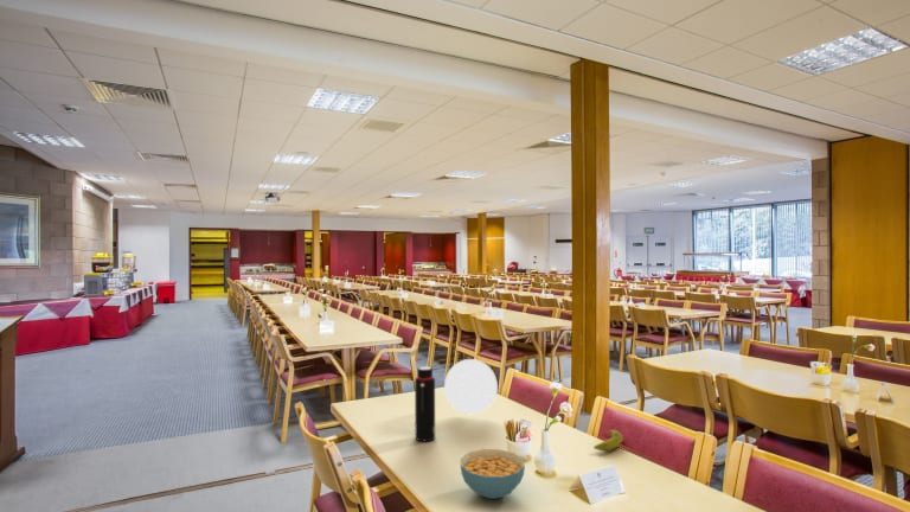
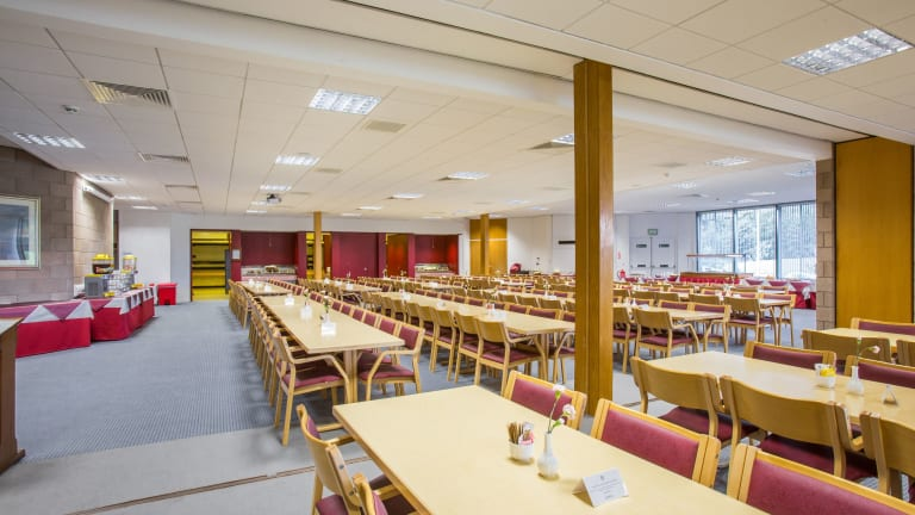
- cereal bowl [460,448,526,500]
- fruit [592,429,624,452]
- plate [443,358,499,415]
- water bottle [414,365,436,442]
